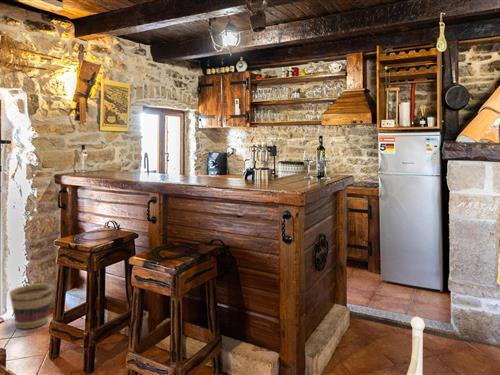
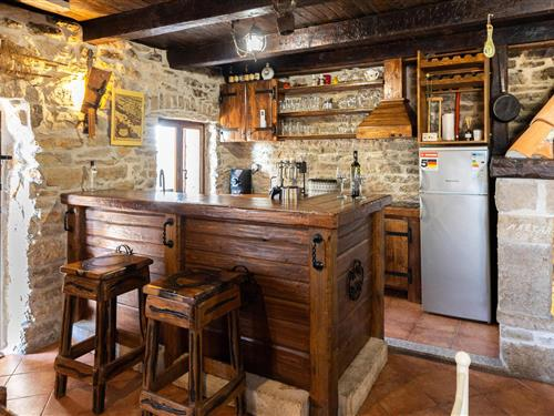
- basket [8,283,54,330]
